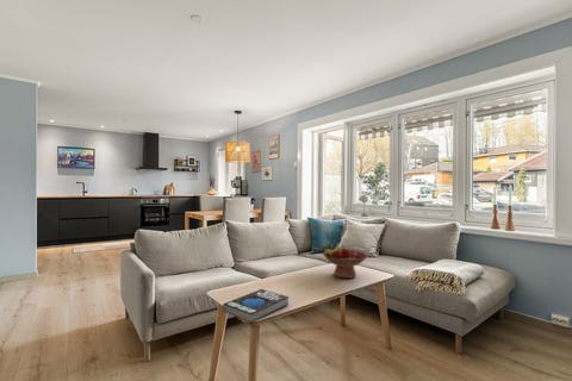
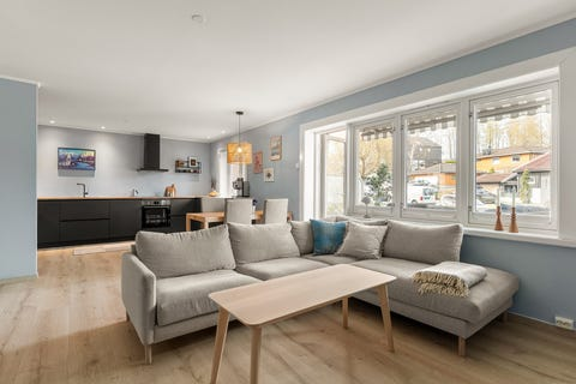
- book [222,288,290,324]
- fruit bowl [322,244,369,280]
